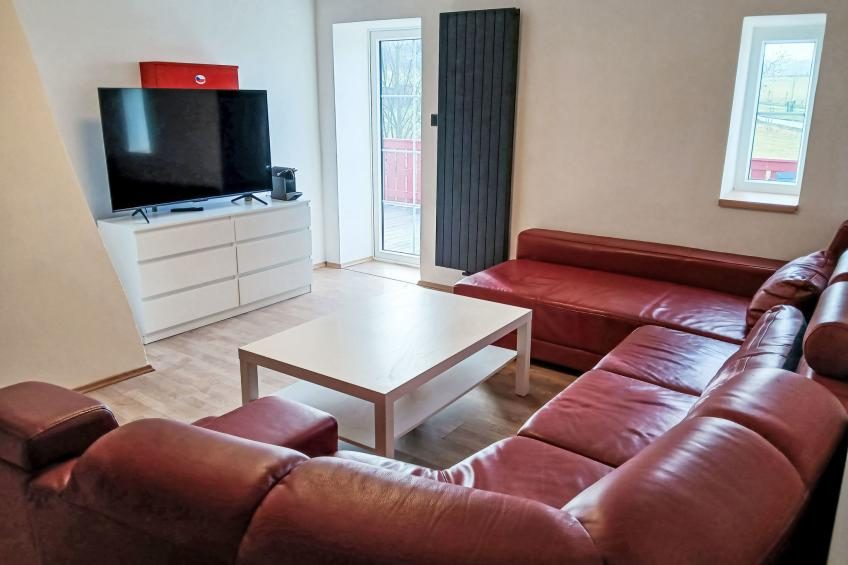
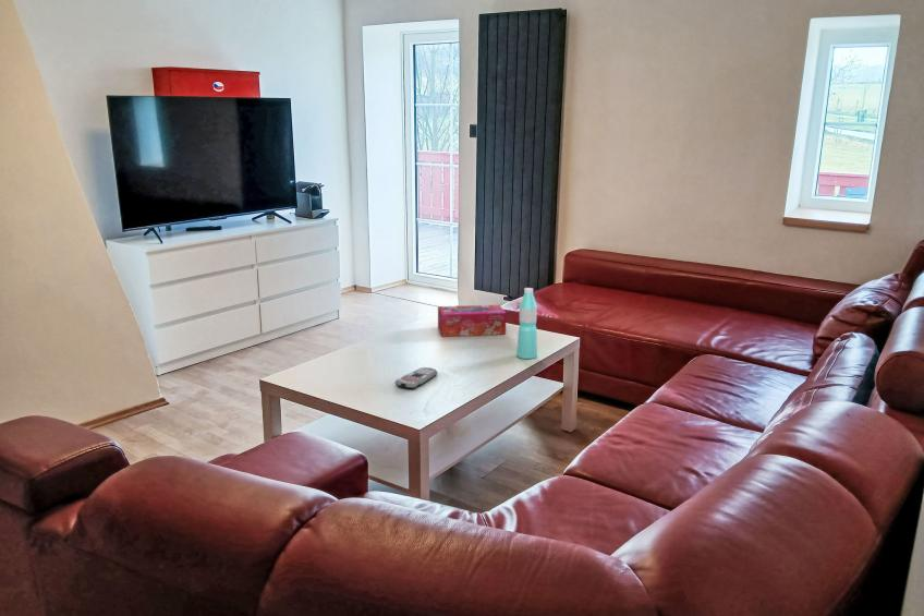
+ tissue box [437,304,508,338]
+ remote control [394,366,438,389]
+ water bottle [515,287,538,360]
